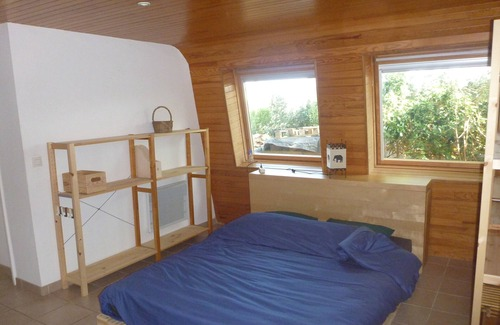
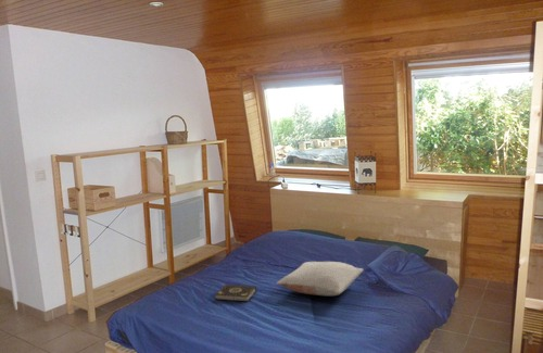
+ pillow [275,261,364,297]
+ book [214,283,257,303]
